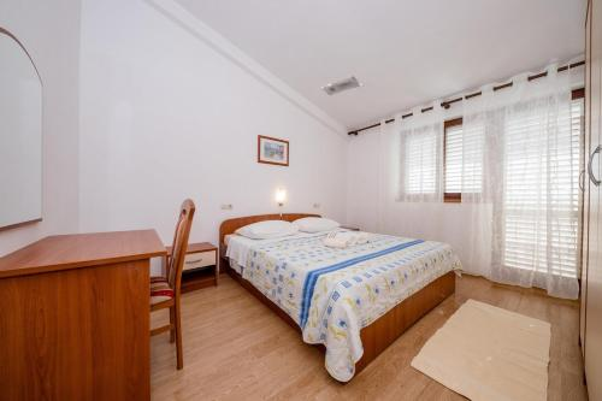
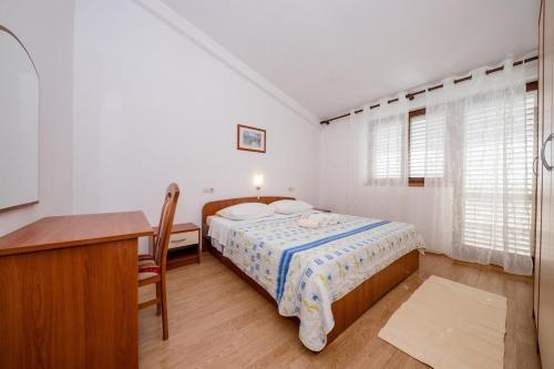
- ceiling light fixture [320,75,362,96]
